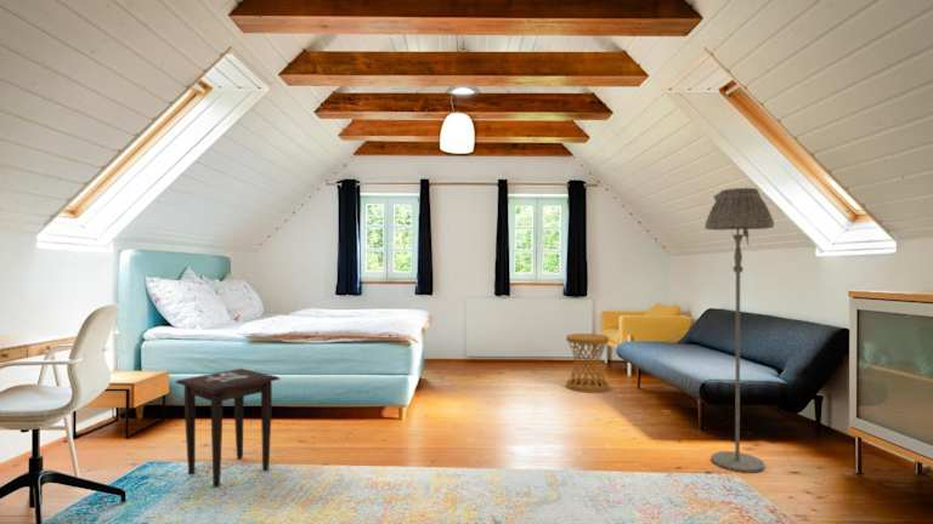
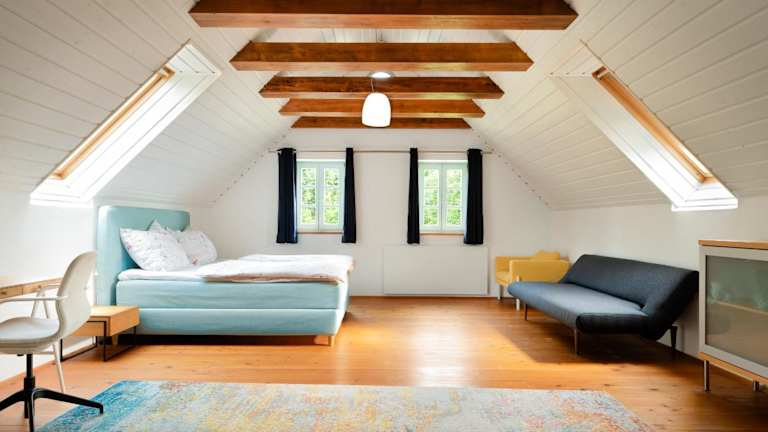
- floor lamp [703,187,775,474]
- side table [565,332,610,394]
- side table [174,368,281,489]
